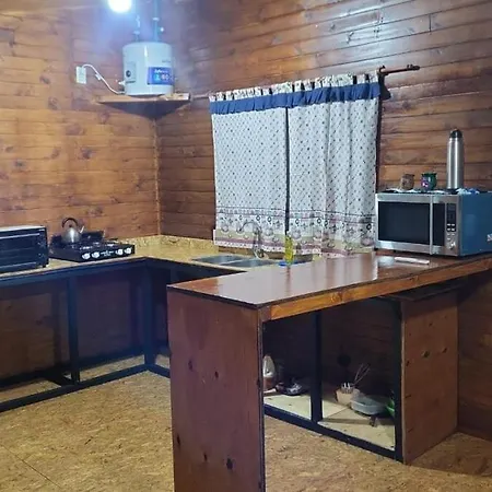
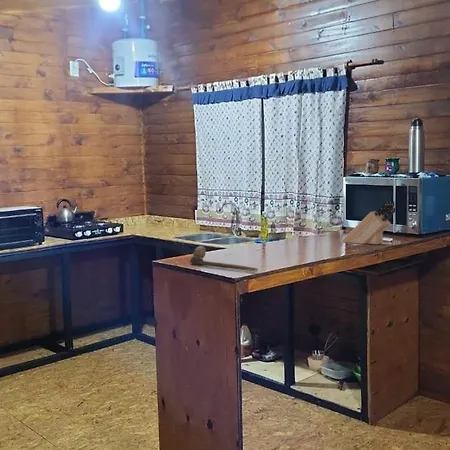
+ spoon [189,245,259,273]
+ knife block [341,200,397,245]
